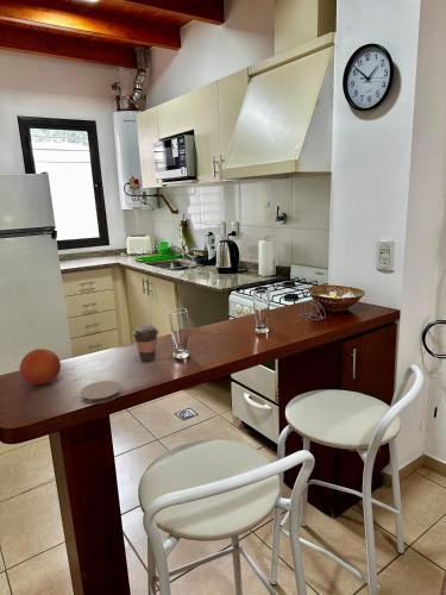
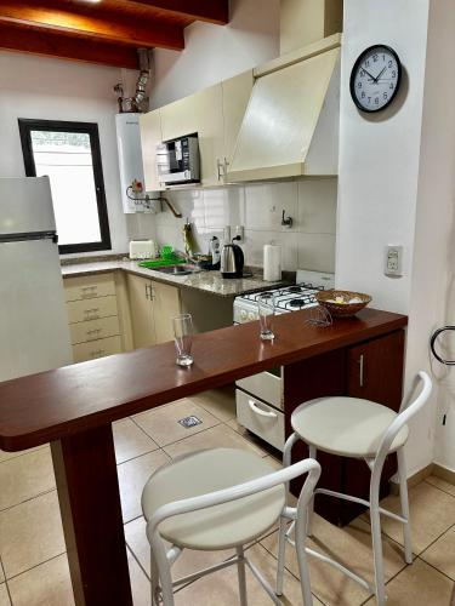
- fruit [19,347,62,386]
- coaster [80,380,123,405]
- coffee cup [132,325,159,363]
